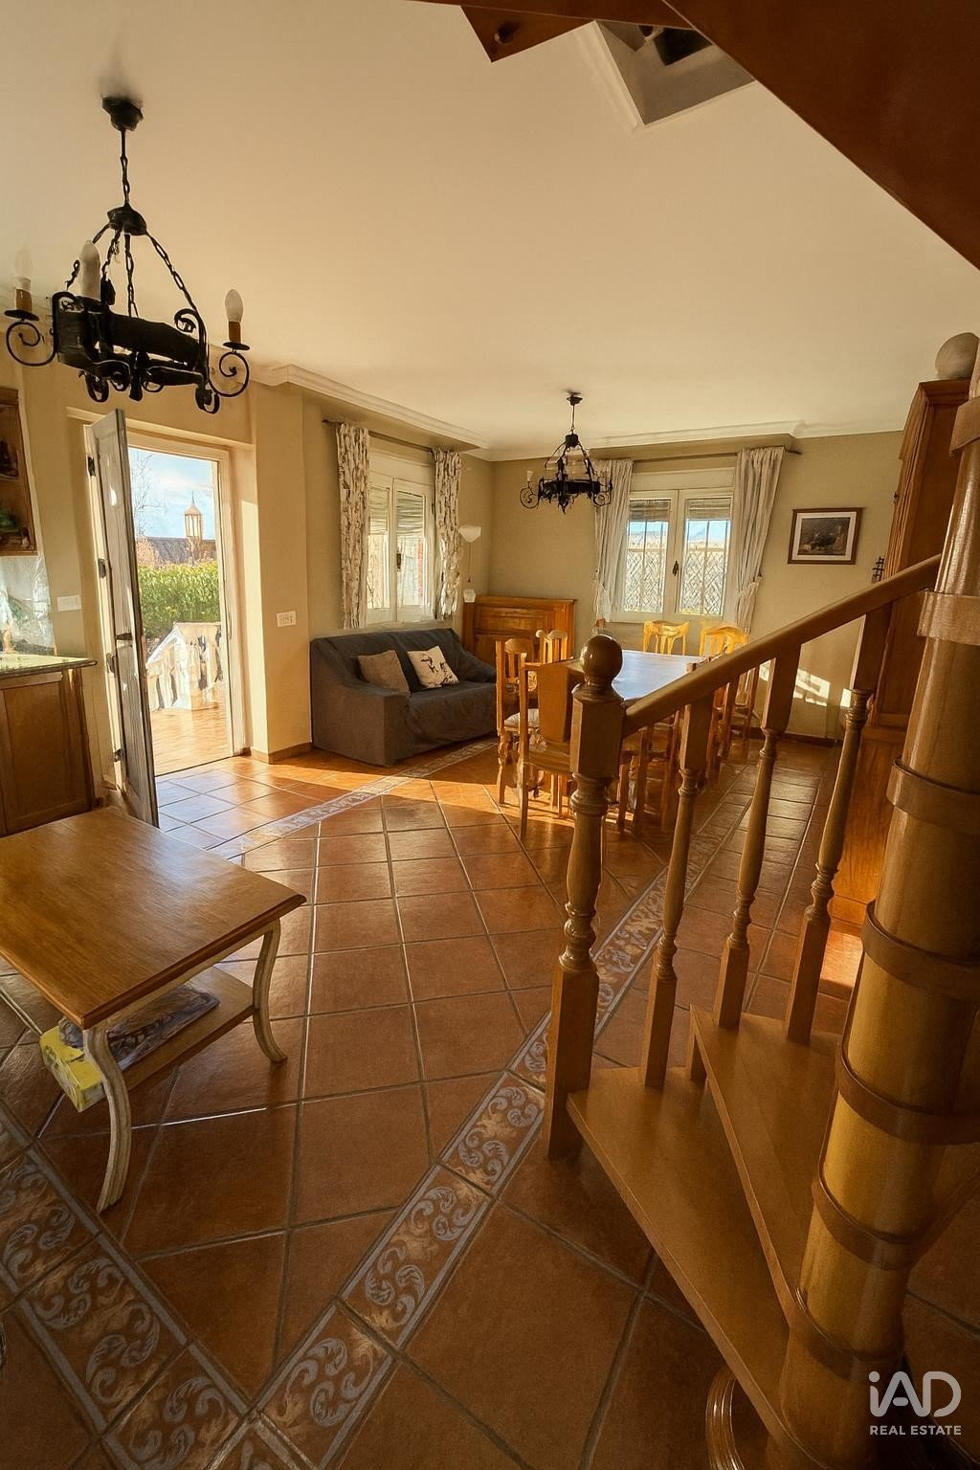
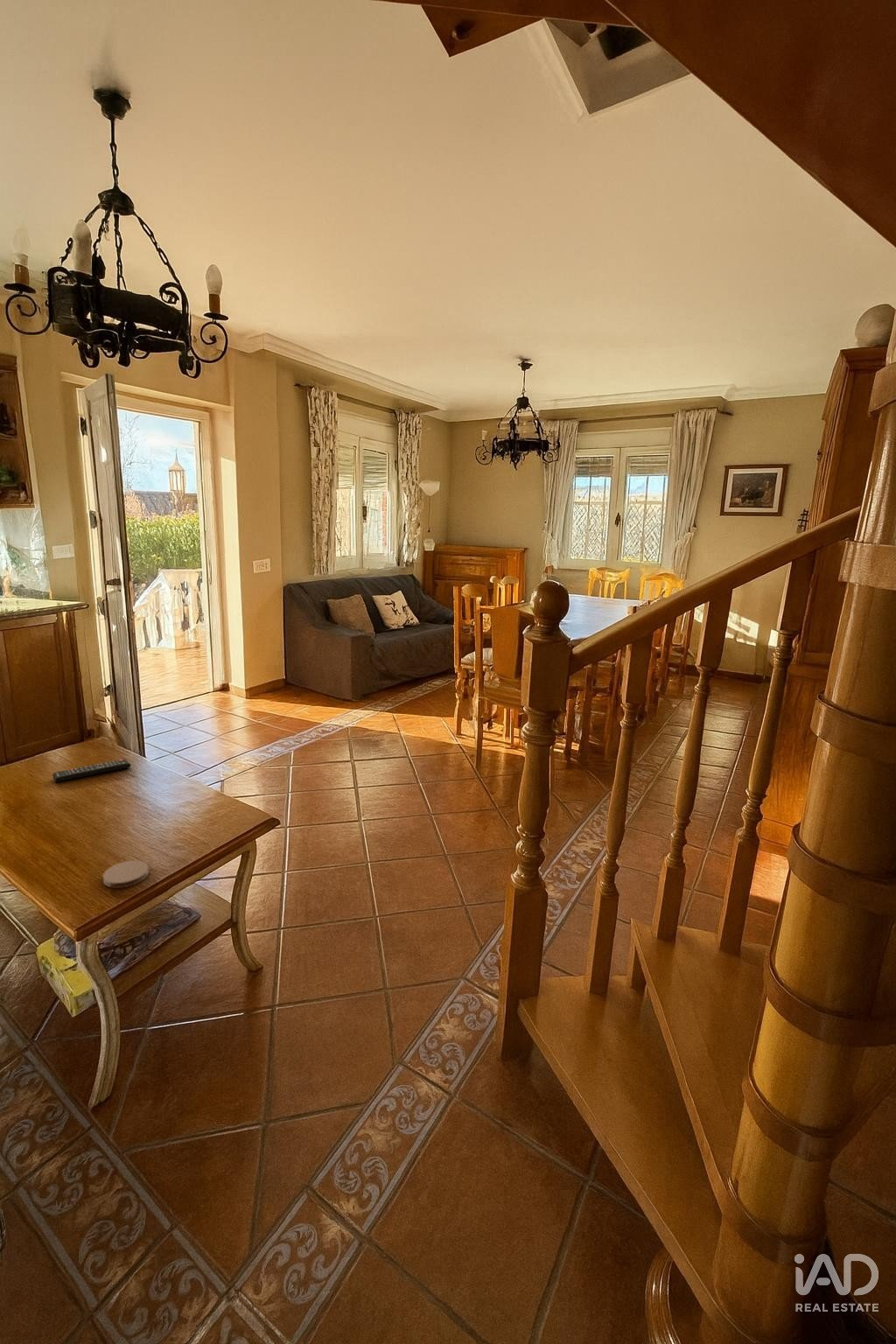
+ remote control [52,758,131,783]
+ coaster [102,860,150,889]
